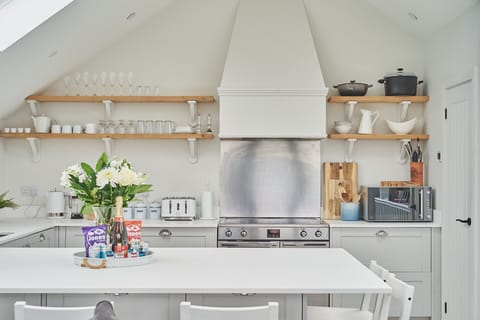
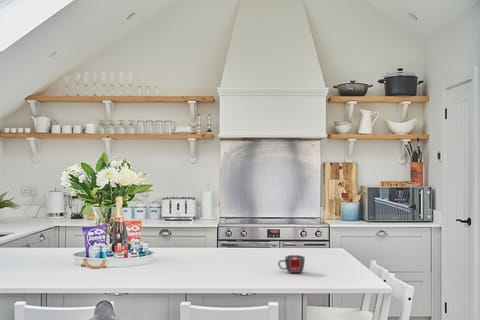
+ mug [277,254,306,274]
